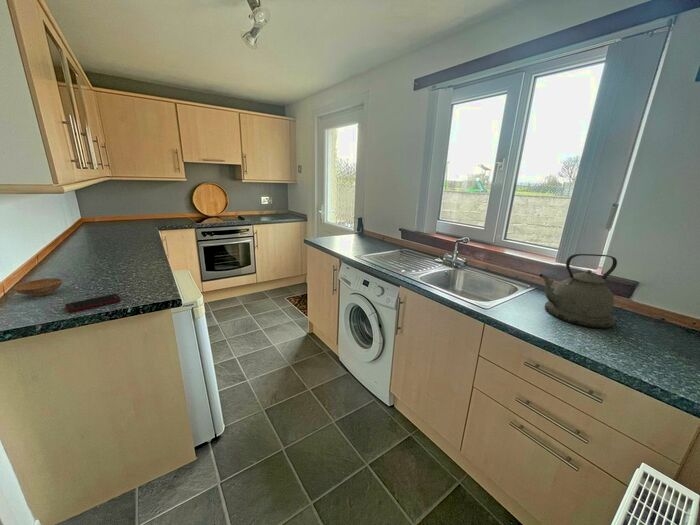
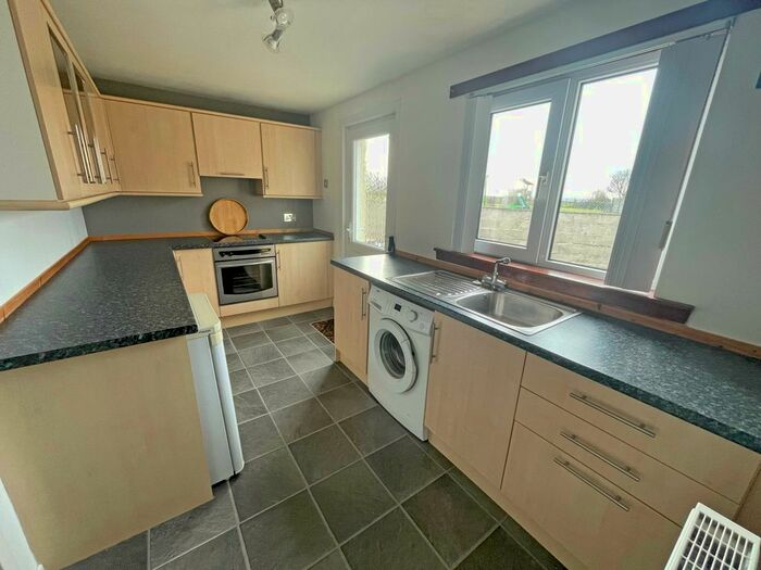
- kettle [539,253,618,329]
- cell phone [64,293,122,313]
- bowl [12,277,63,297]
